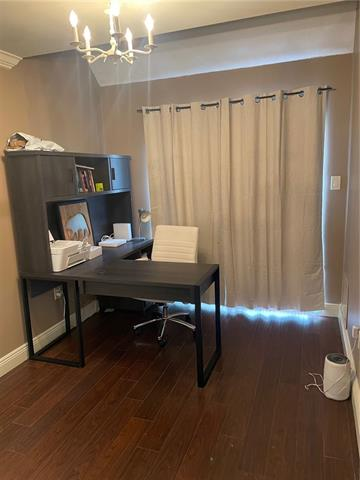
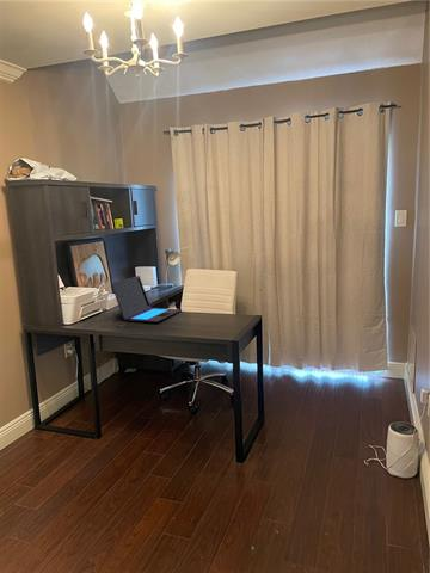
+ laptop [110,275,183,324]
